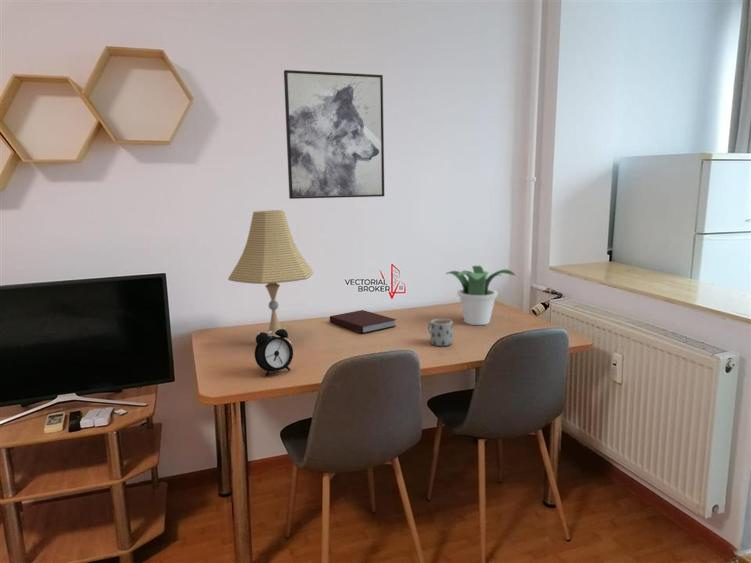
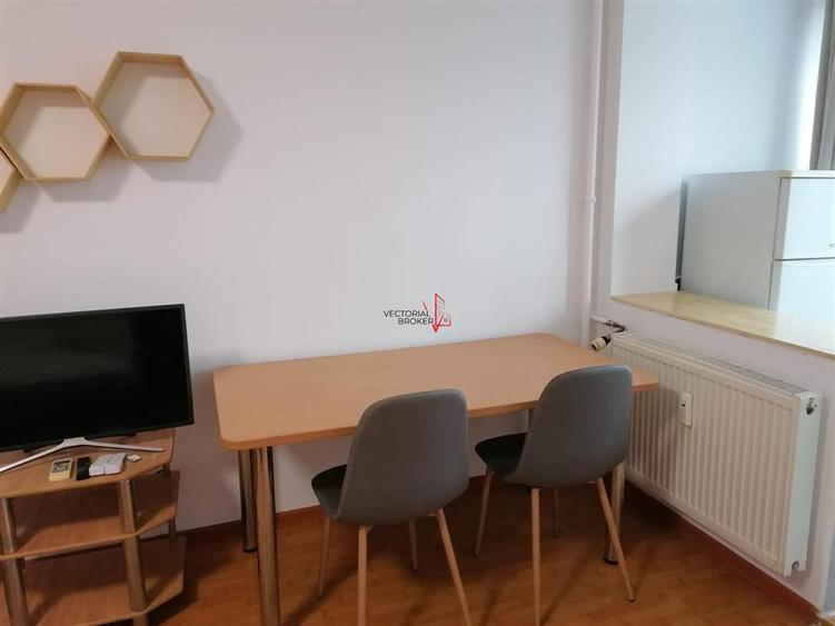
- alarm clock [254,327,294,377]
- desk lamp [227,209,314,345]
- notebook [329,309,397,334]
- wall art [283,69,385,200]
- mug [427,318,453,347]
- potted plant [445,265,516,326]
